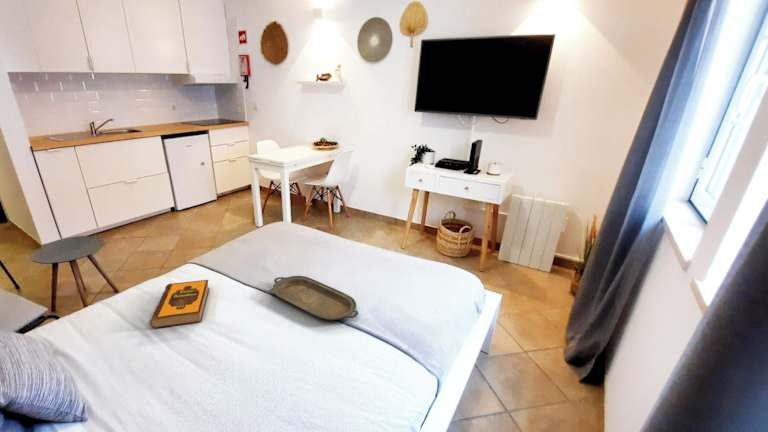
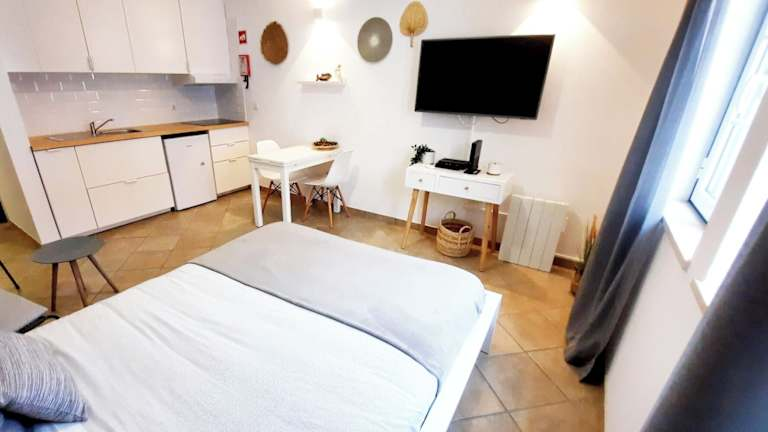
- hardback book [148,279,210,329]
- serving tray [268,275,359,321]
